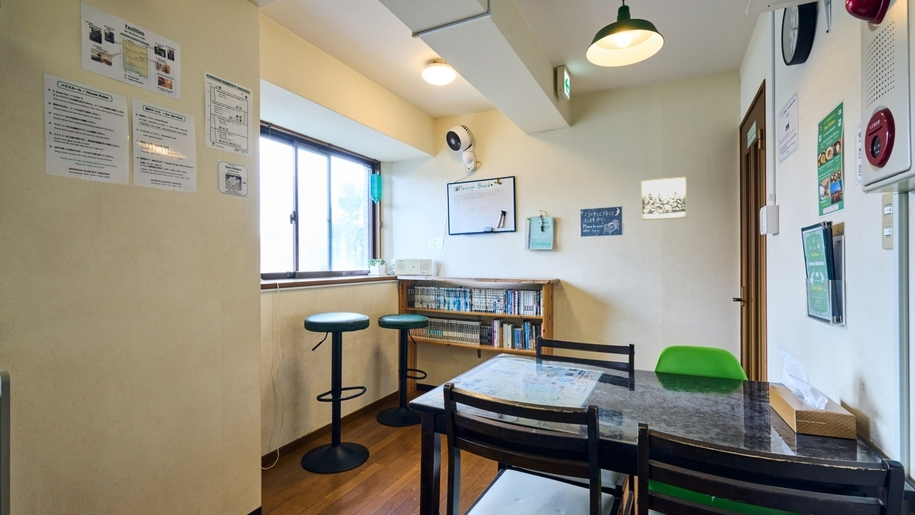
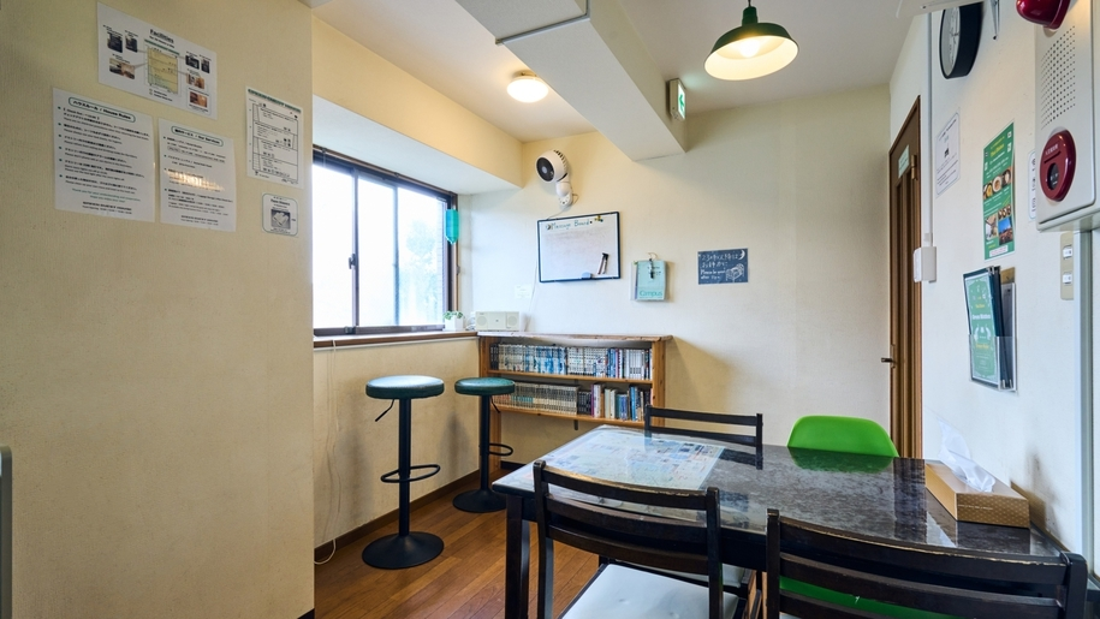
- wall art [640,176,688,221]
